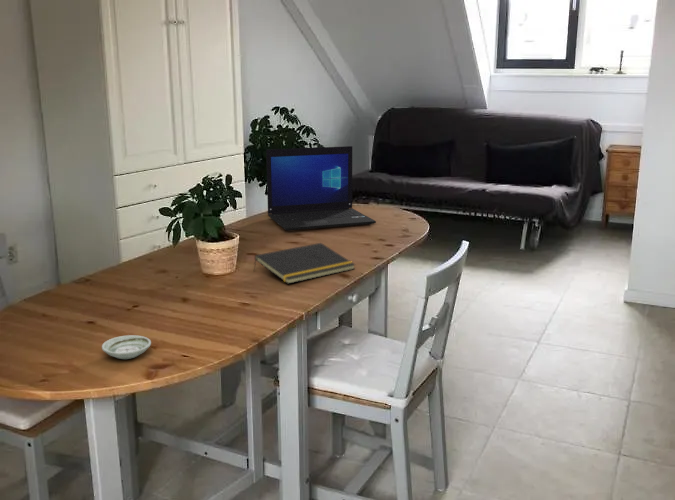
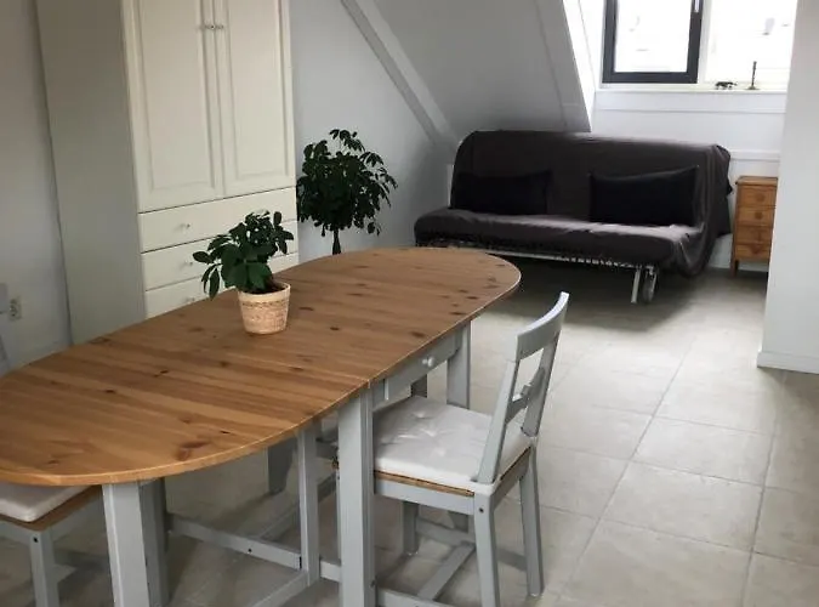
- notepad [253,242,356,285]
- saucer [101,334,152,360]
- laptop [265,145,377,232]
